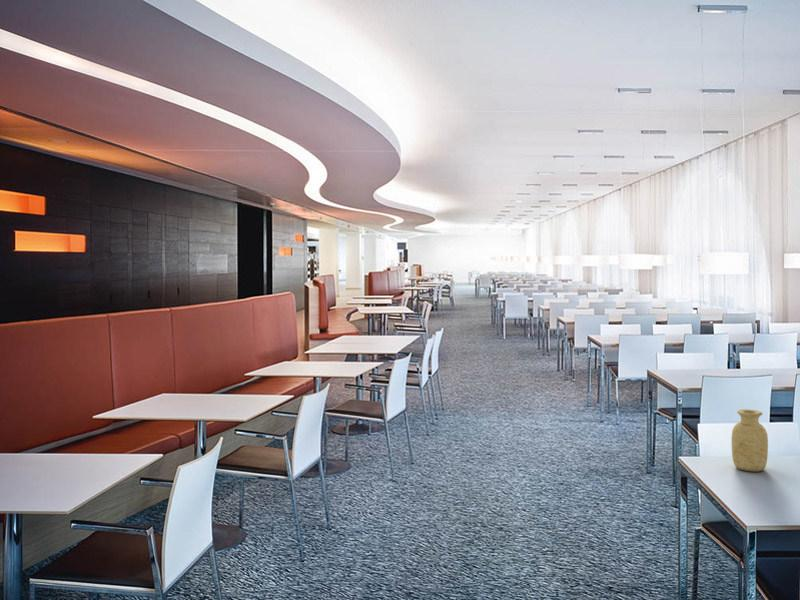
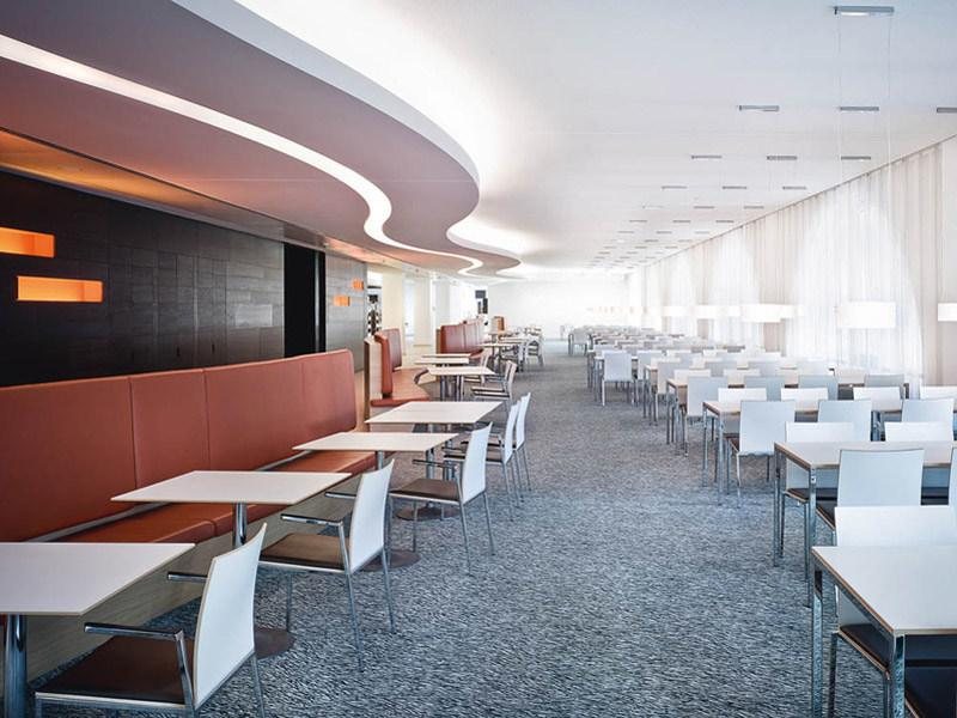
- vase [731,408,769,473]
